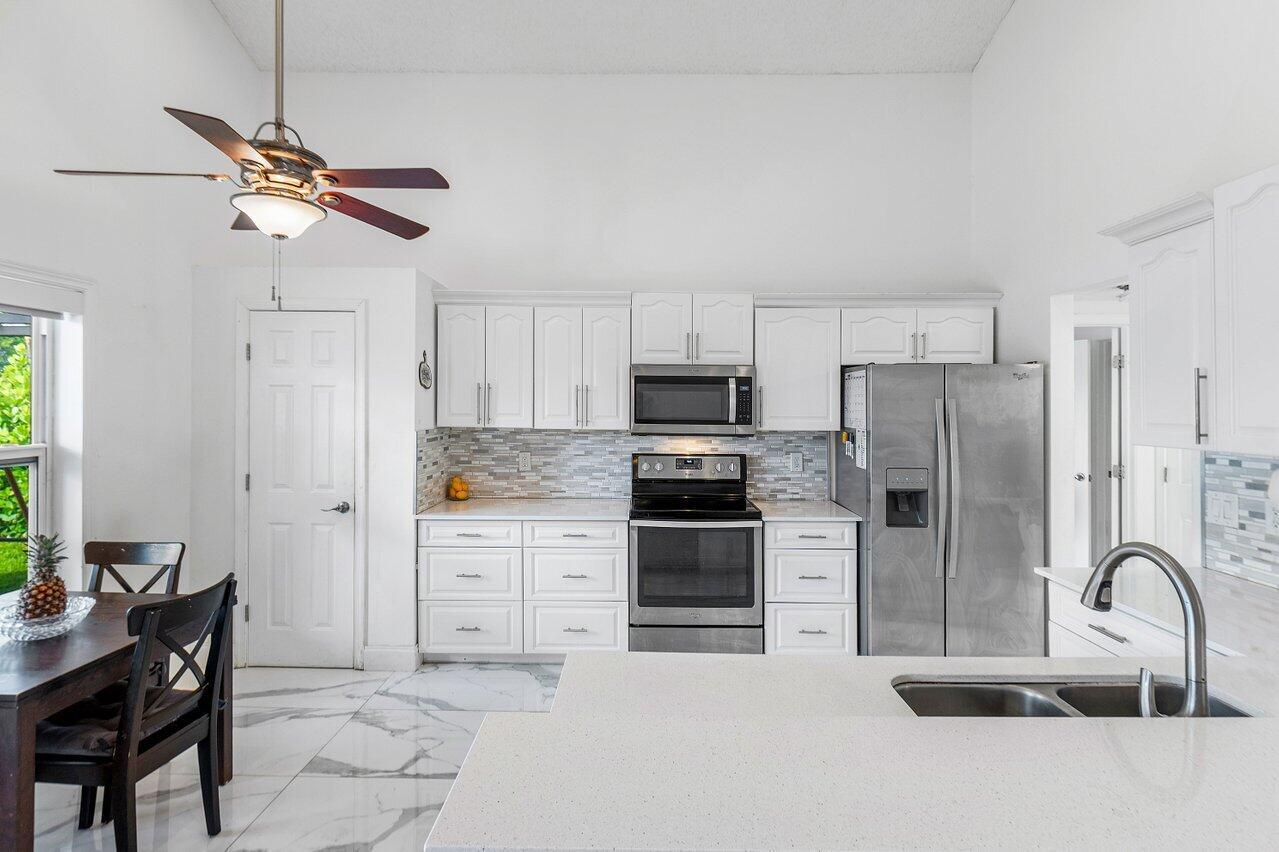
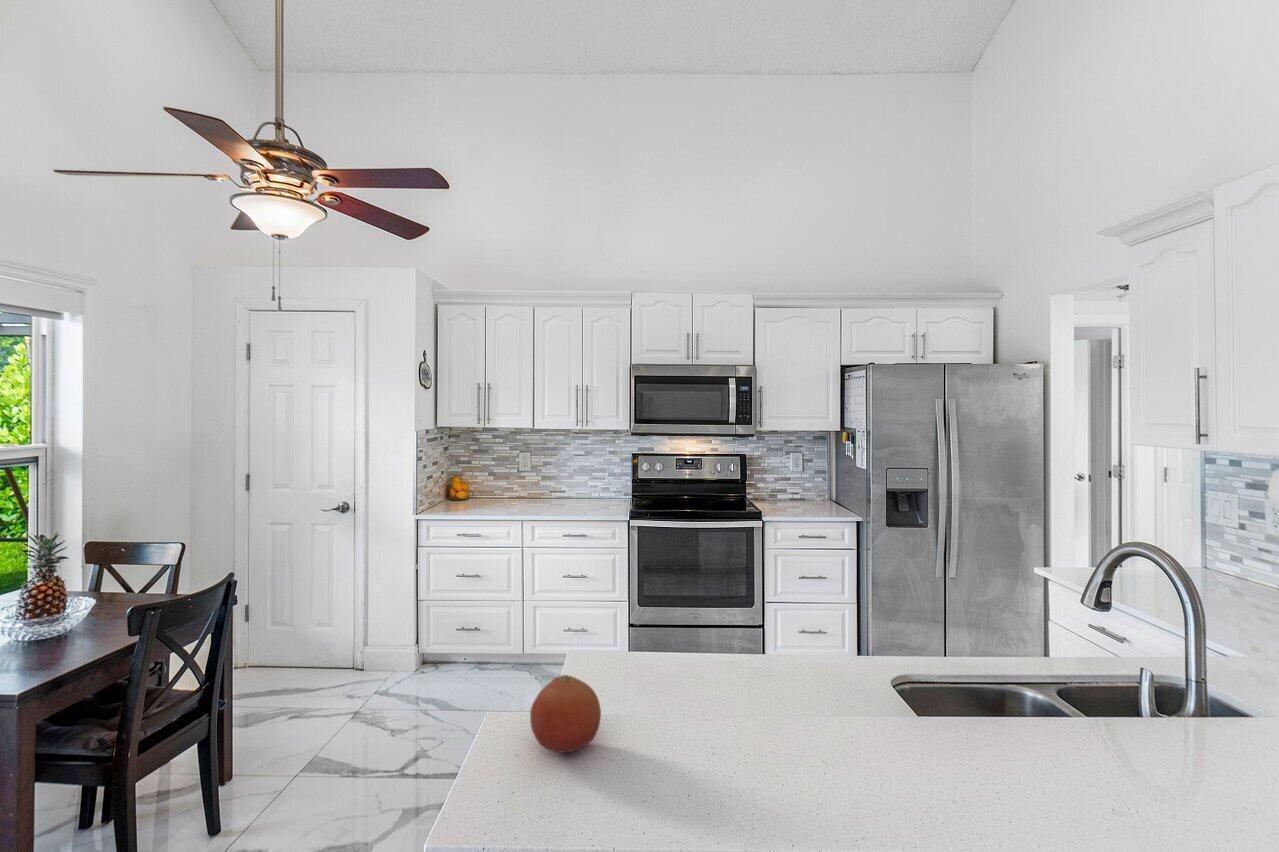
+ fruit [529,674,602,753]
